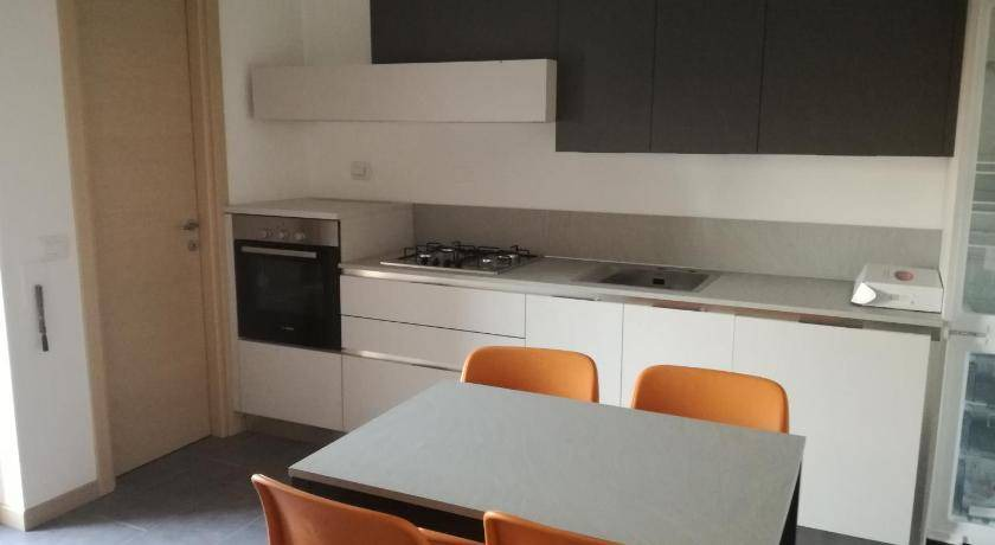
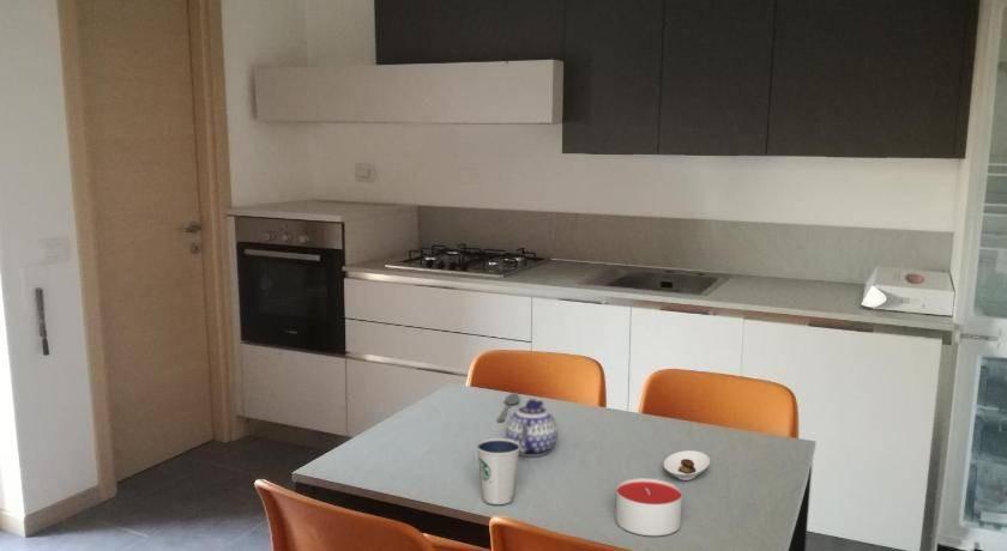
+ candle [615,477,683,537]
+ saucer [663,449,711,482]
+ teapot [505,398,559,458]
+ dixie cup [475,437,520,505]
+ spoon [496,392,520,423]
